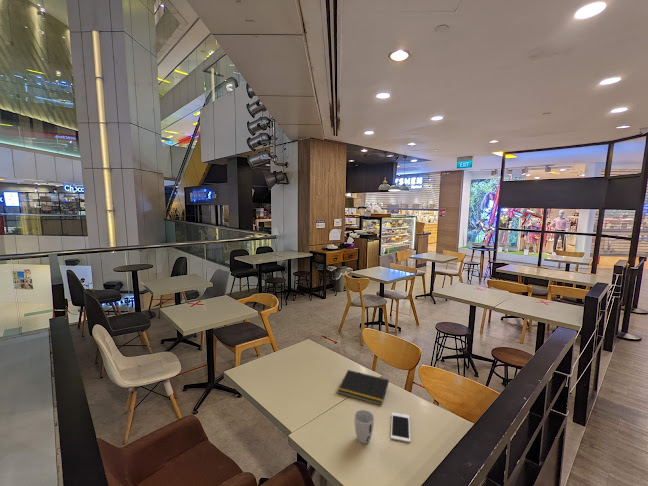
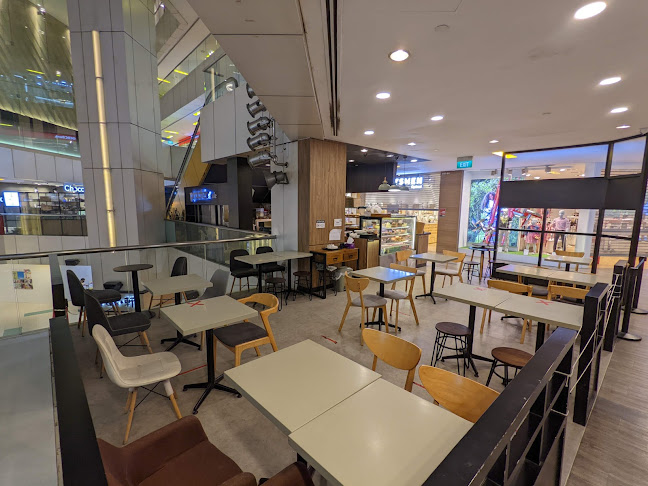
- cup [353,409,375,445]
- notepad [337,369,390,407]
- cell phone [390,411,411,443]
